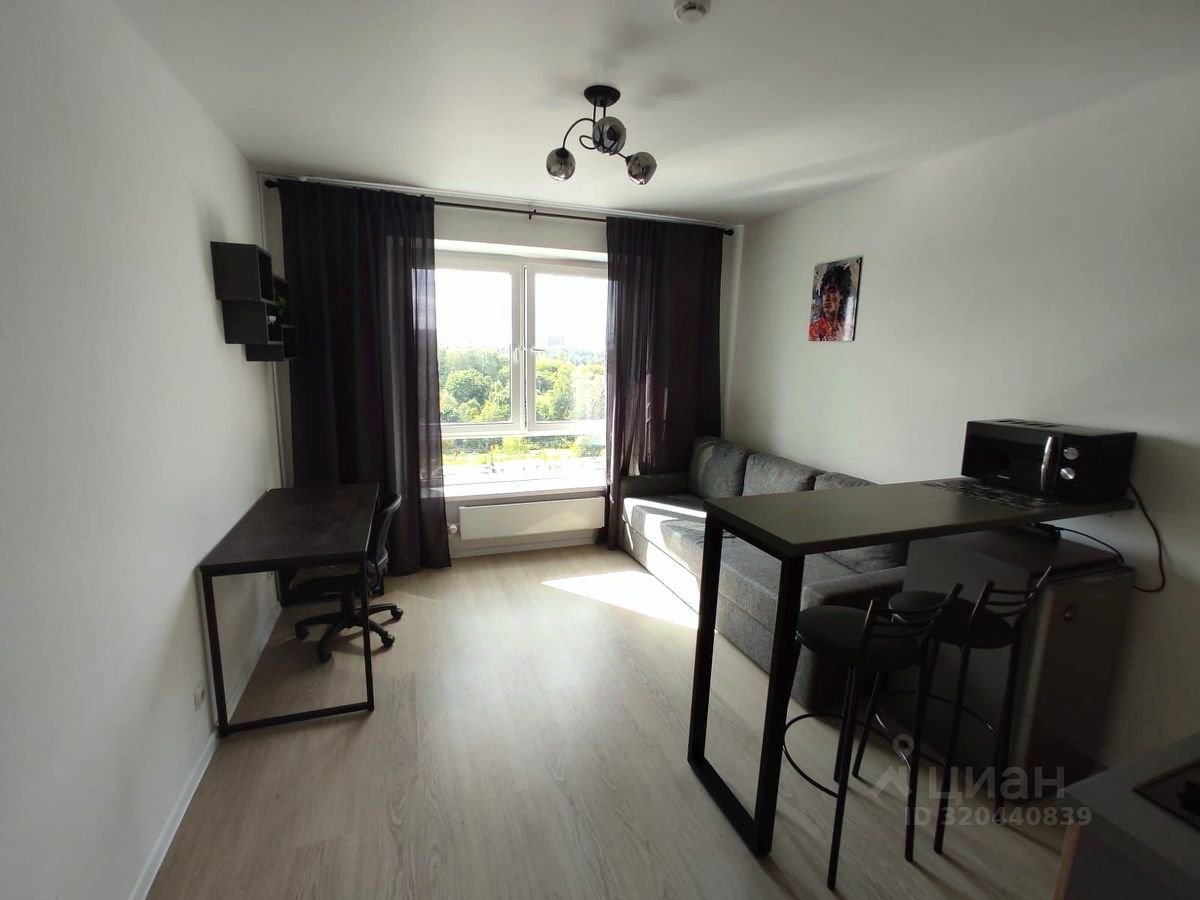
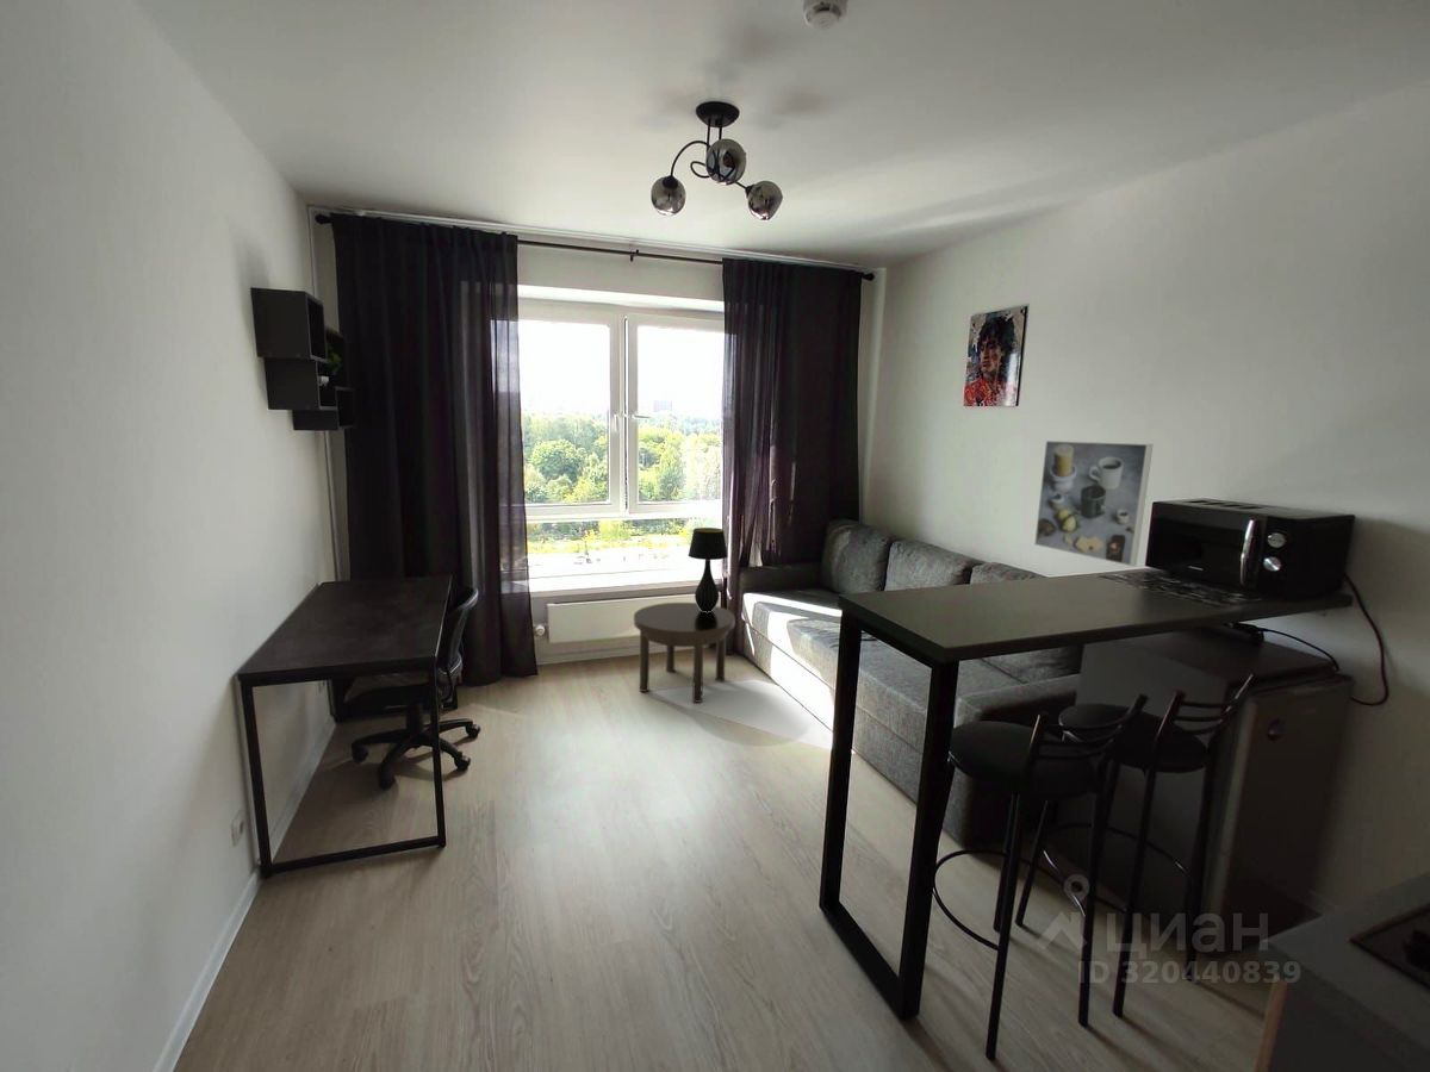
+ table lamp [688,526,729,612]
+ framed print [1033,440,1154,567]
+ side table [633,602,736,704]
